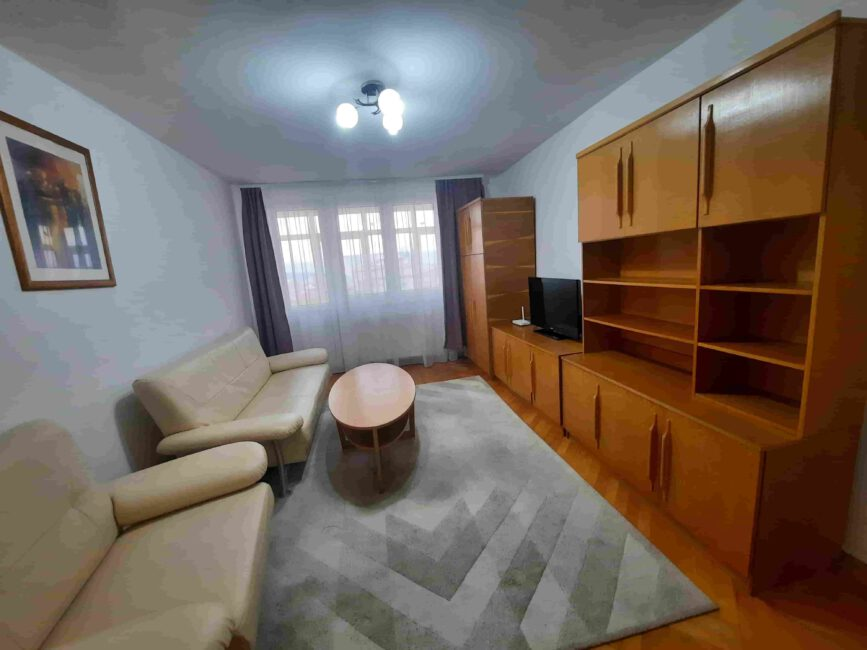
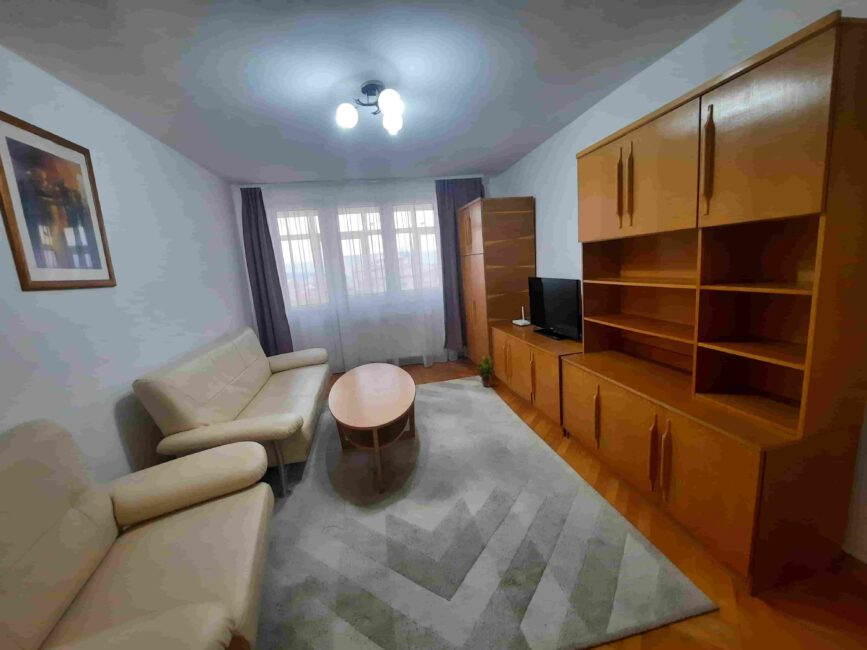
+ potted plant [475,354,496,388]
